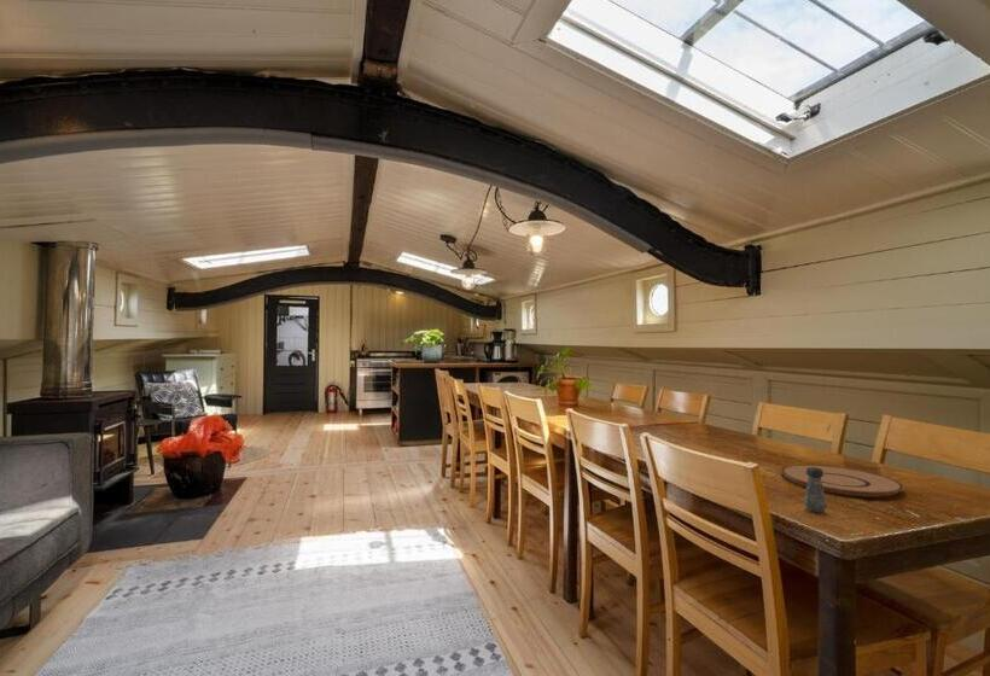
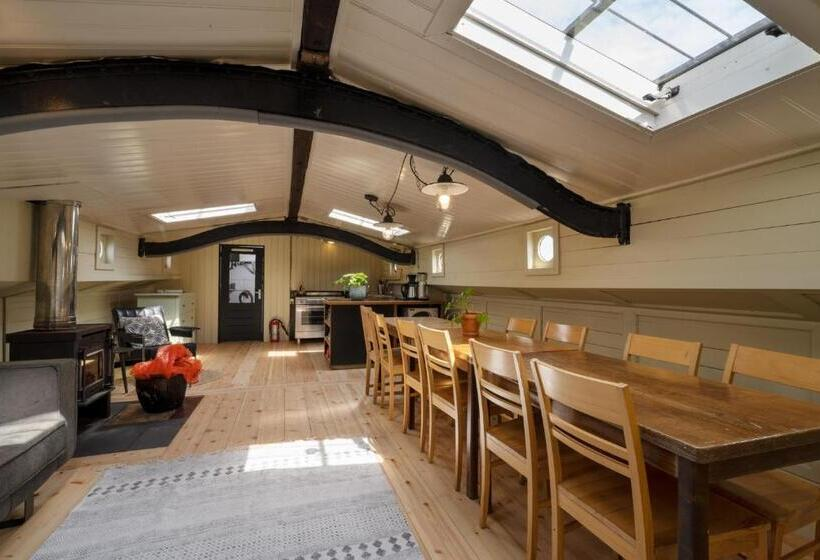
- plate [780,464,905,499]
- salt shaker [803,467,828,513]
